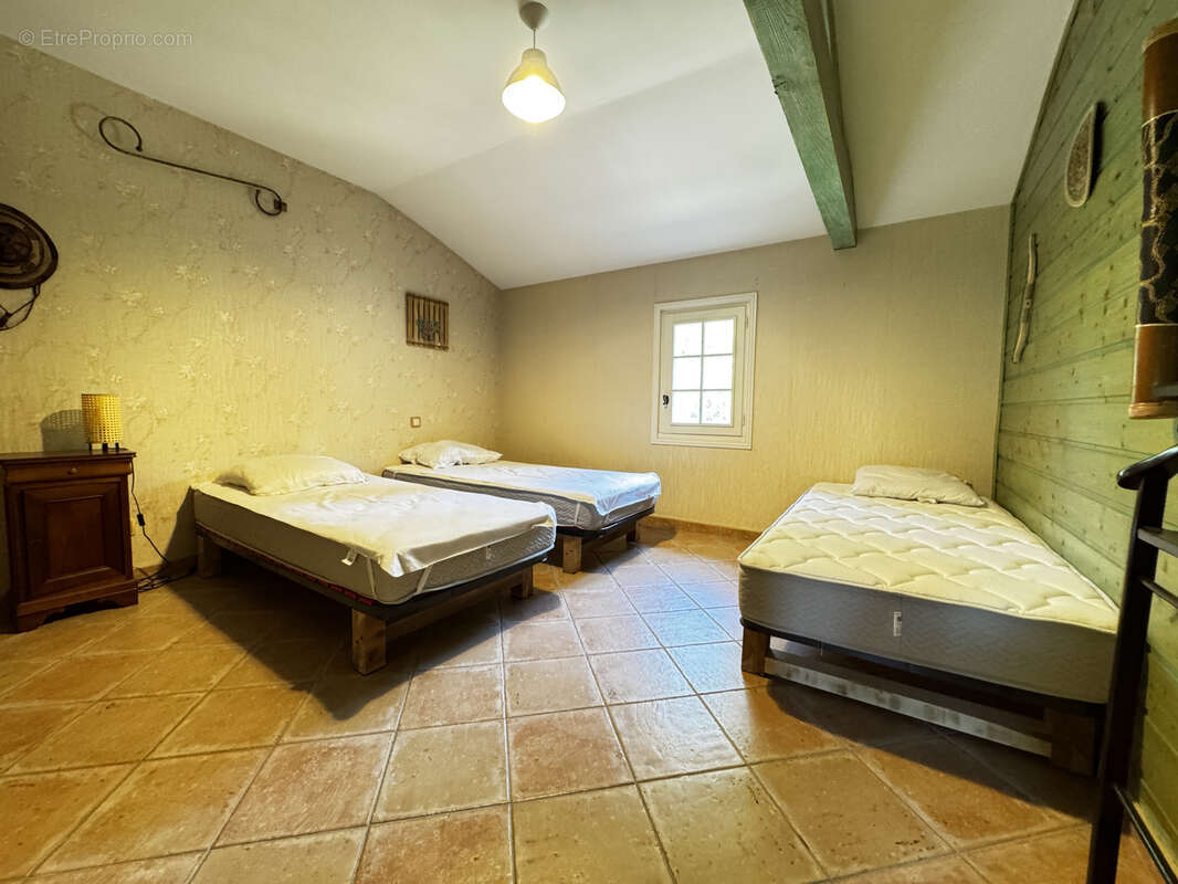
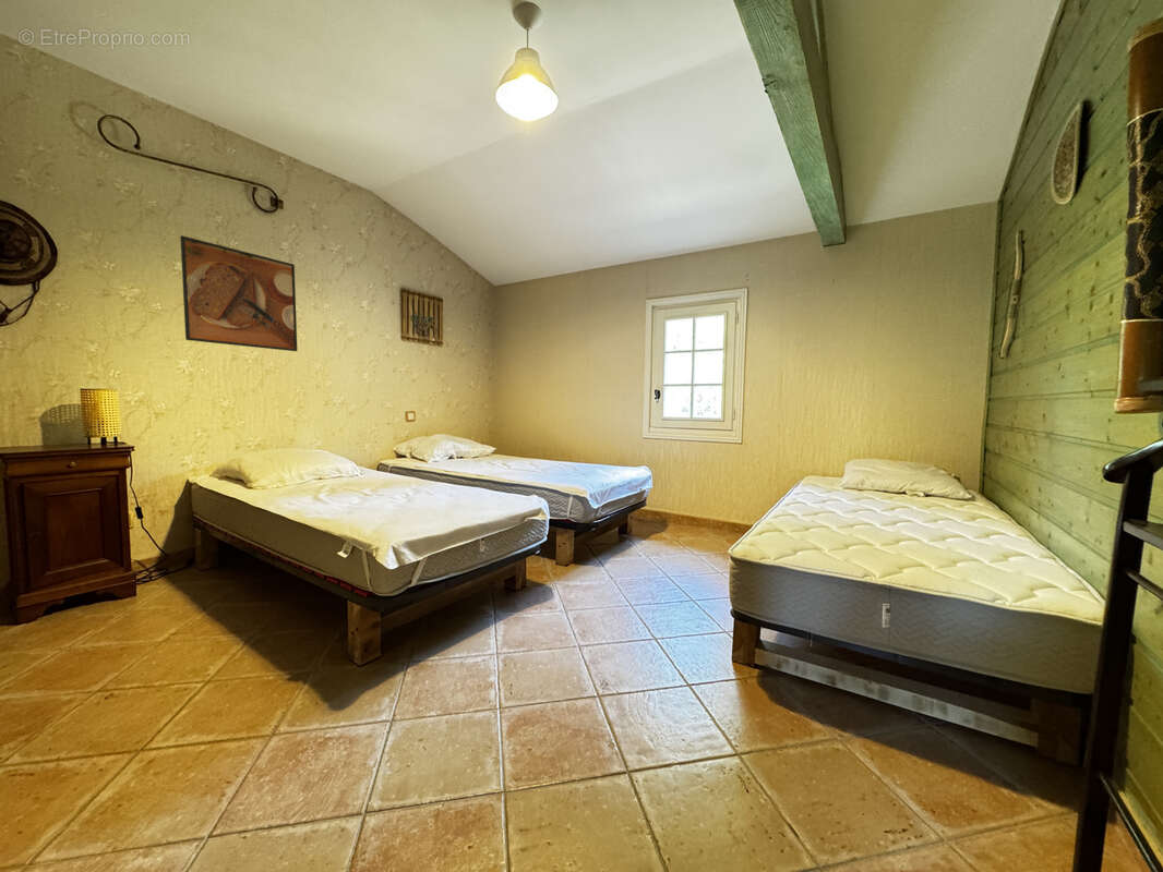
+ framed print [179,234,298,352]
